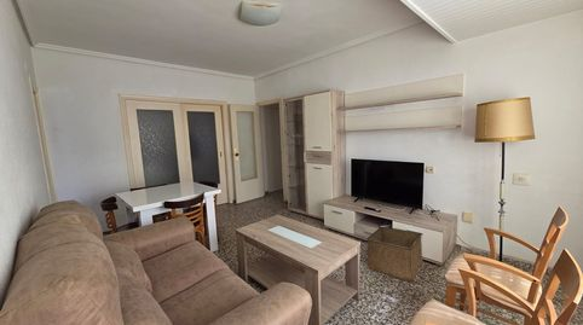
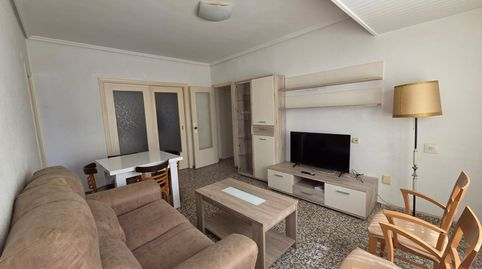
- storage bin [365,226,425,284]
